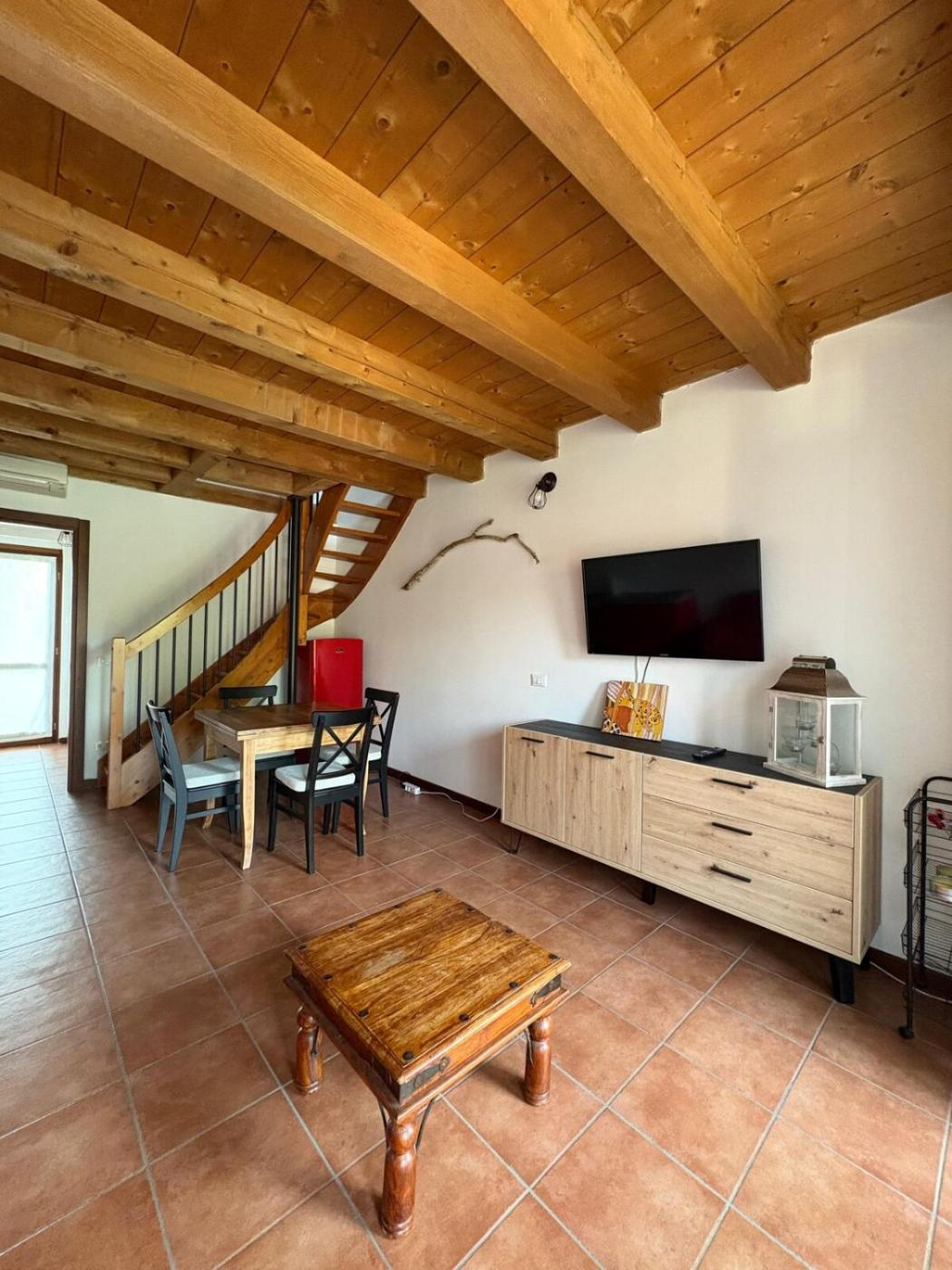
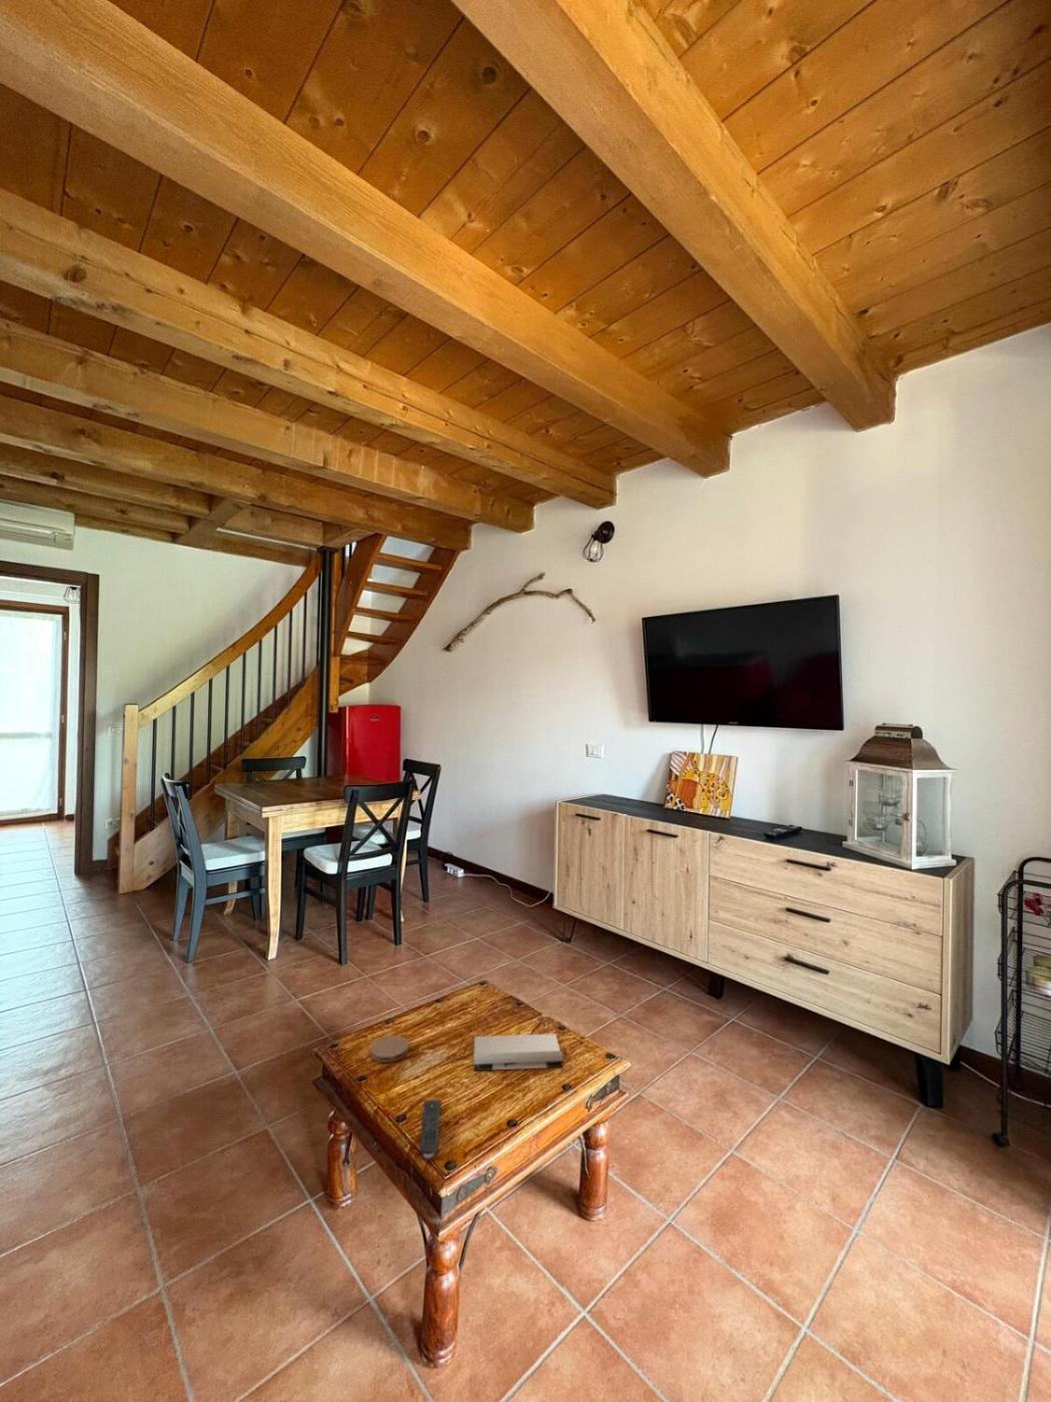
+ book [473,1029,563,1072]
+ coaster [370,1034,410,1063]
+ remote control [418,1098,443,1159]
